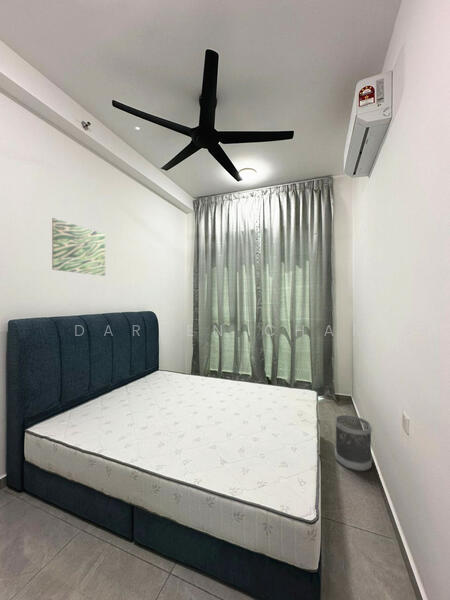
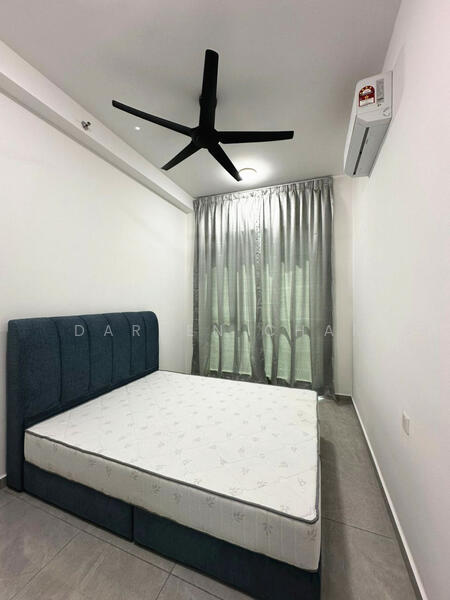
- wall art [51,217,106,277]
- wastebasket [334,414,373,472]
